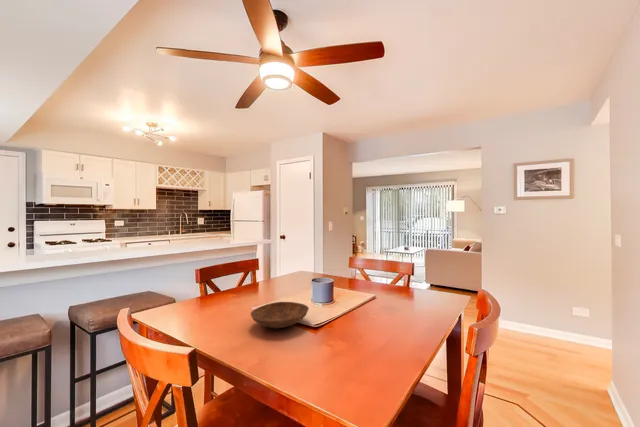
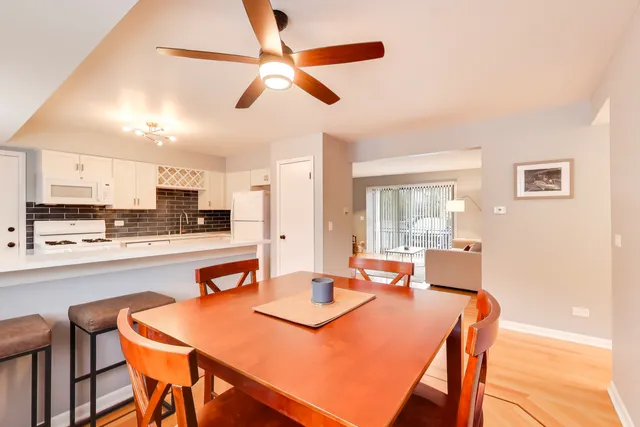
- bowl [250,301,310,330]
